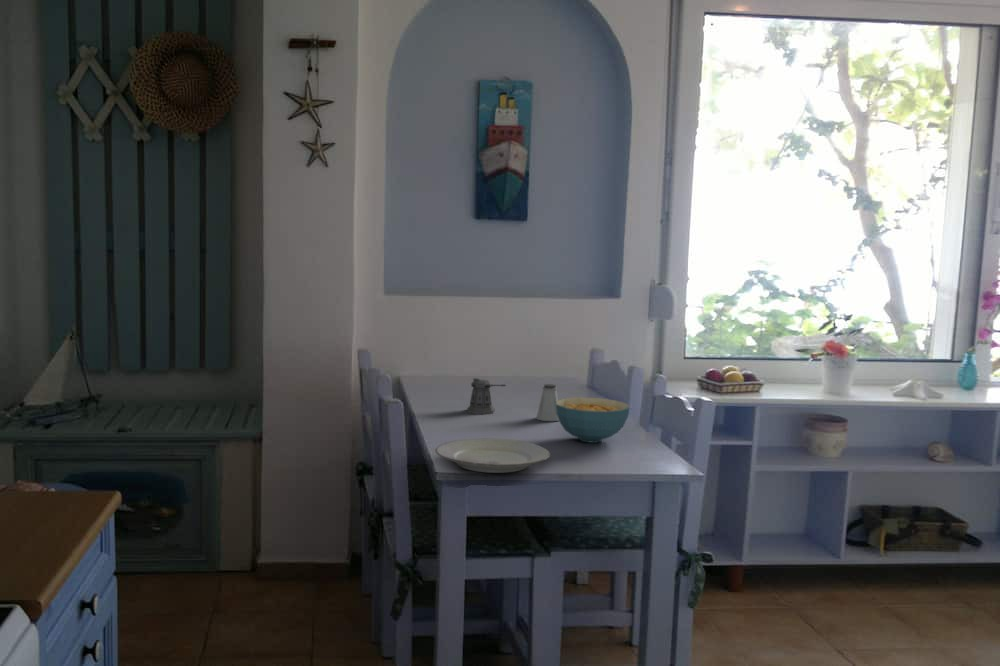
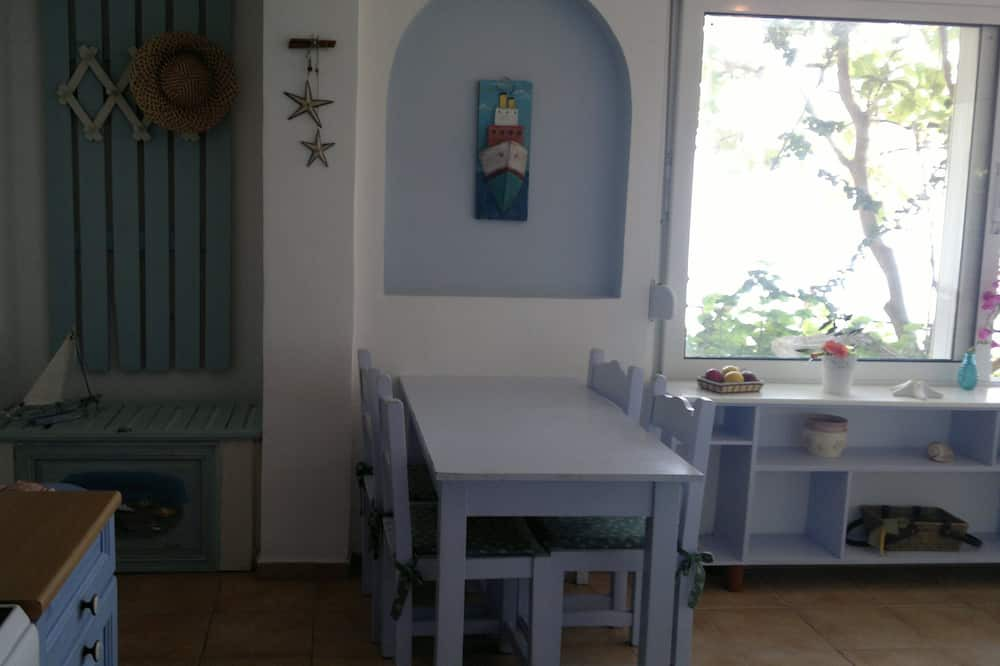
- cereal bowl [556,396,630,444]
- pepper shaker [466,377,507,415]
- plate [434,438,551,474]
- saltshaker [535,383,559,422]
